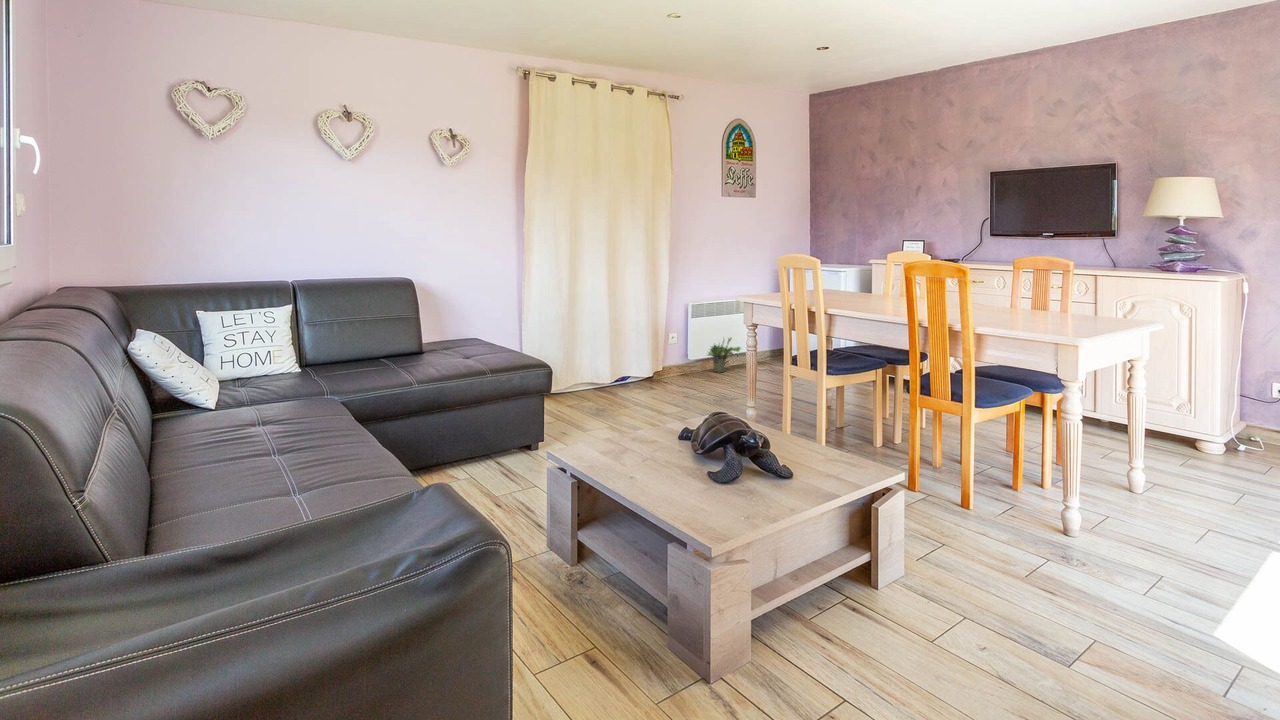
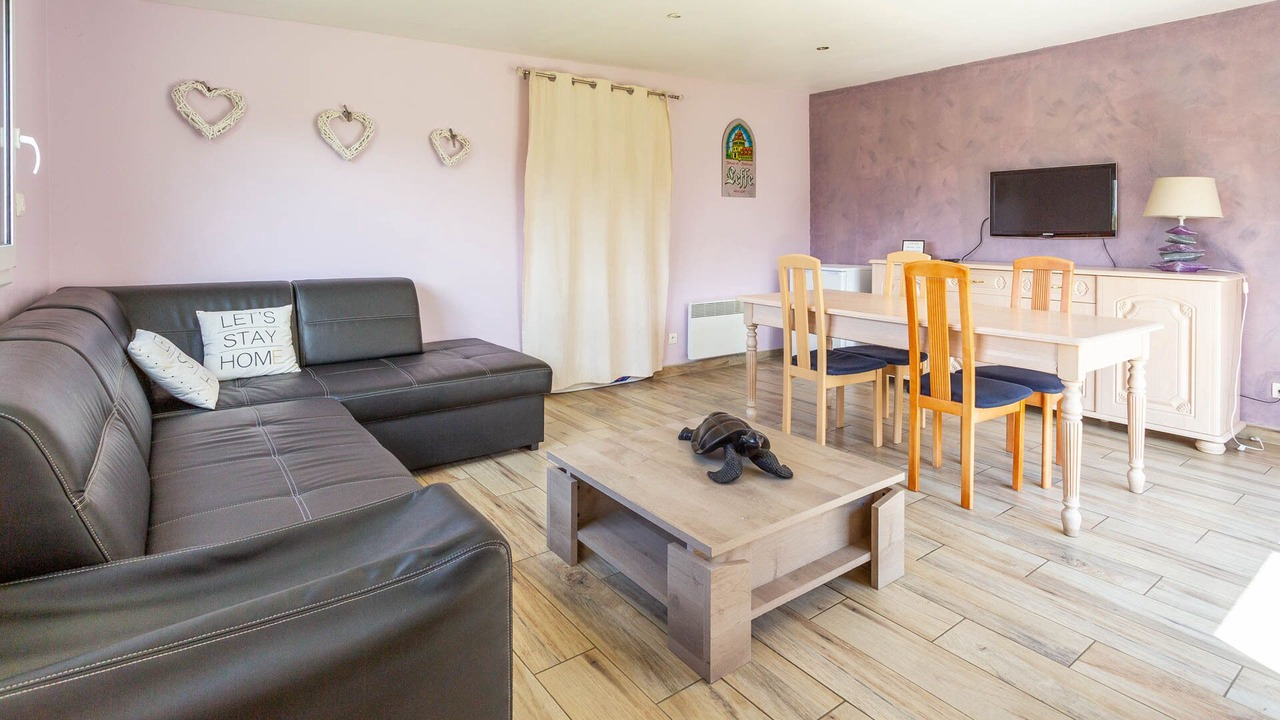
- potted plant [705,336,742,373]
